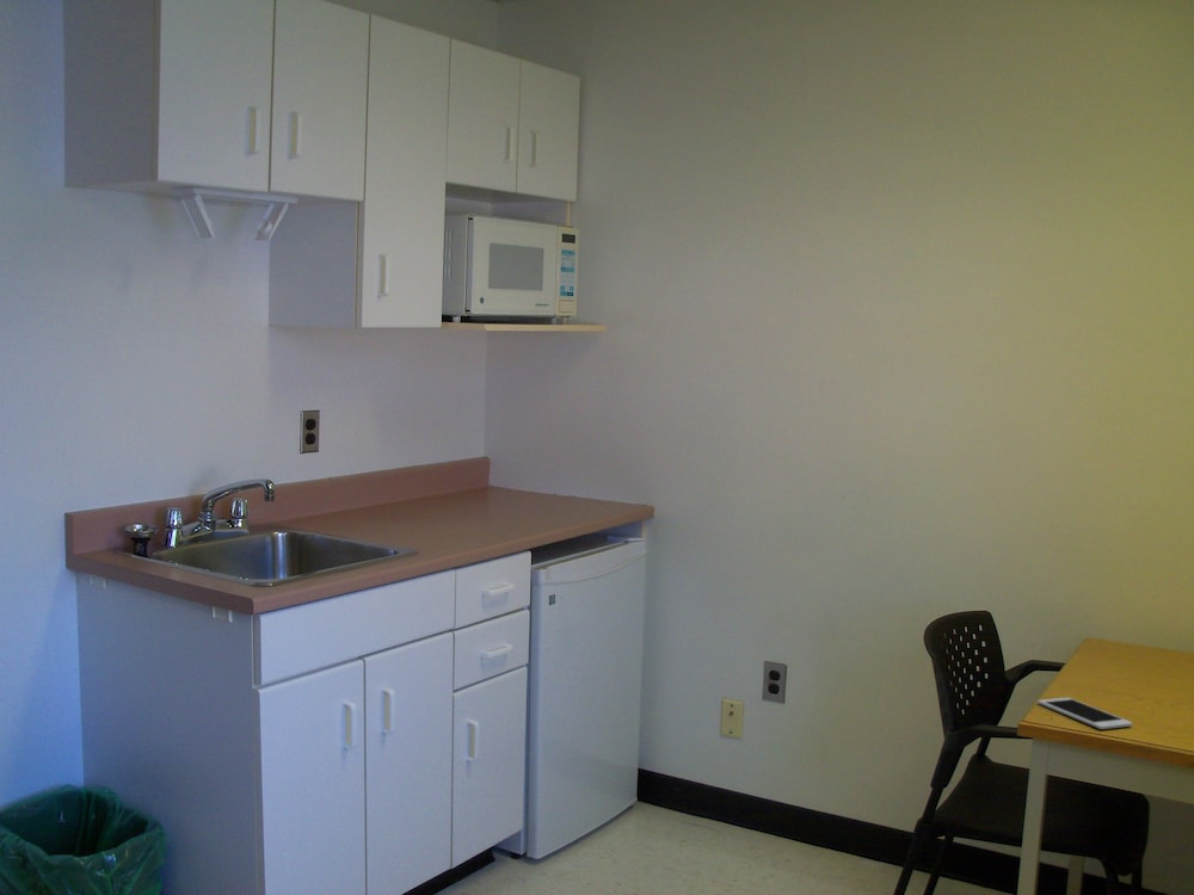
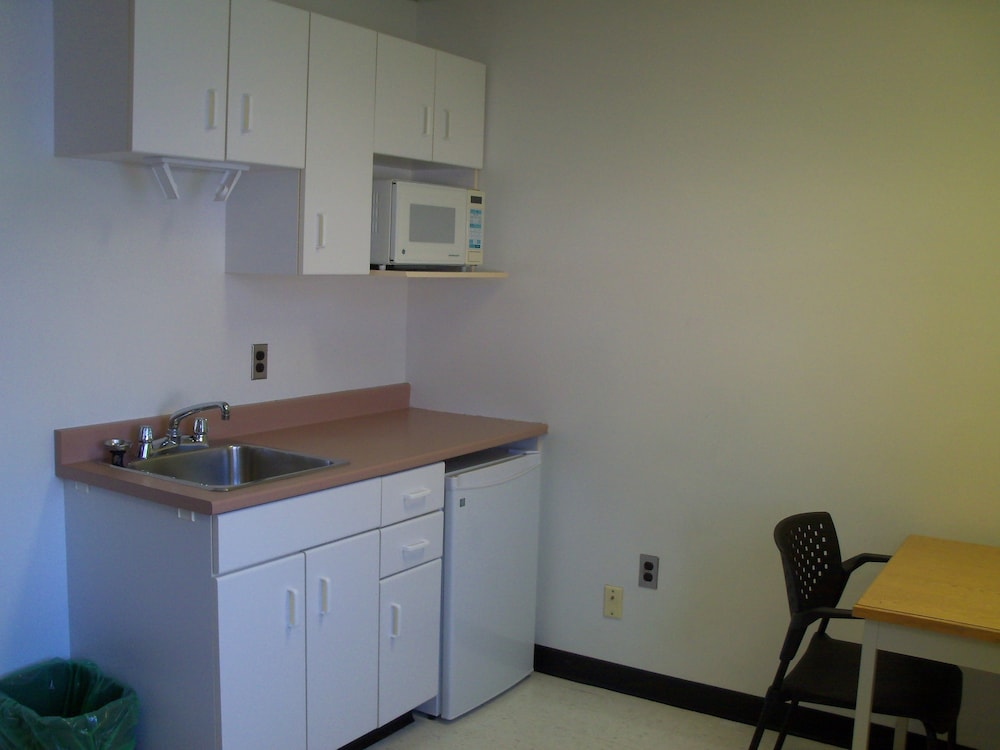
- cell phone [1036,697,1133,730]
